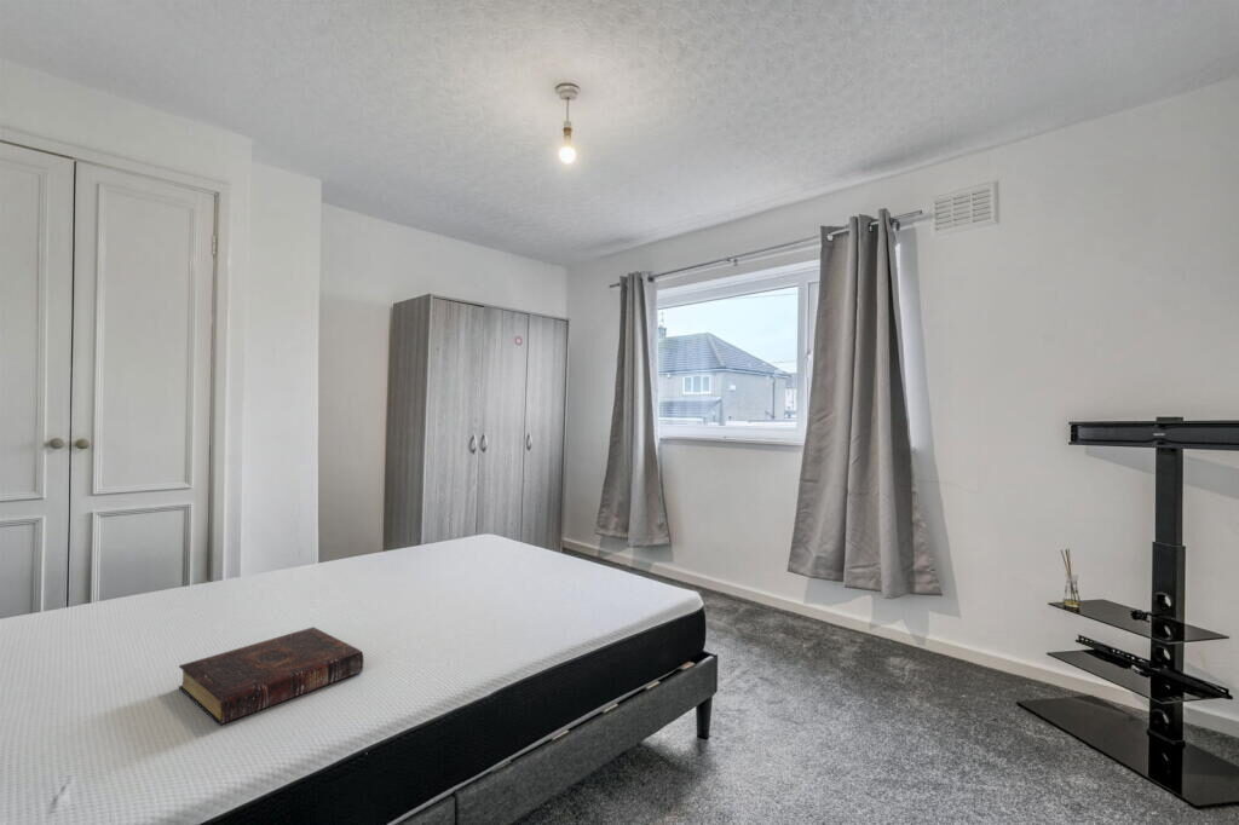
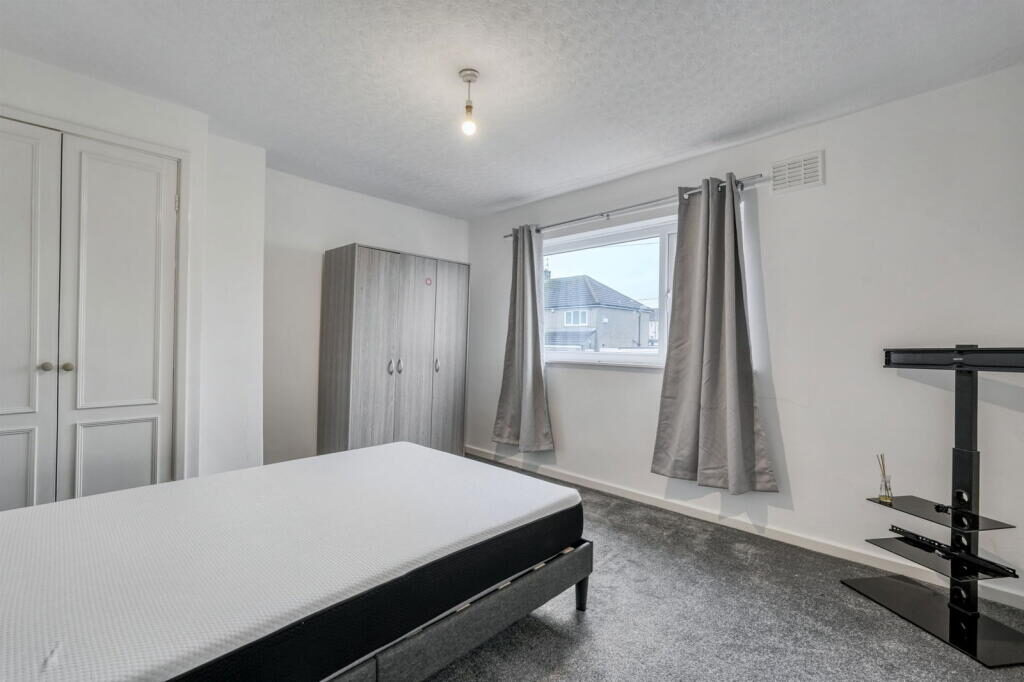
- book [178,625,365,726]
